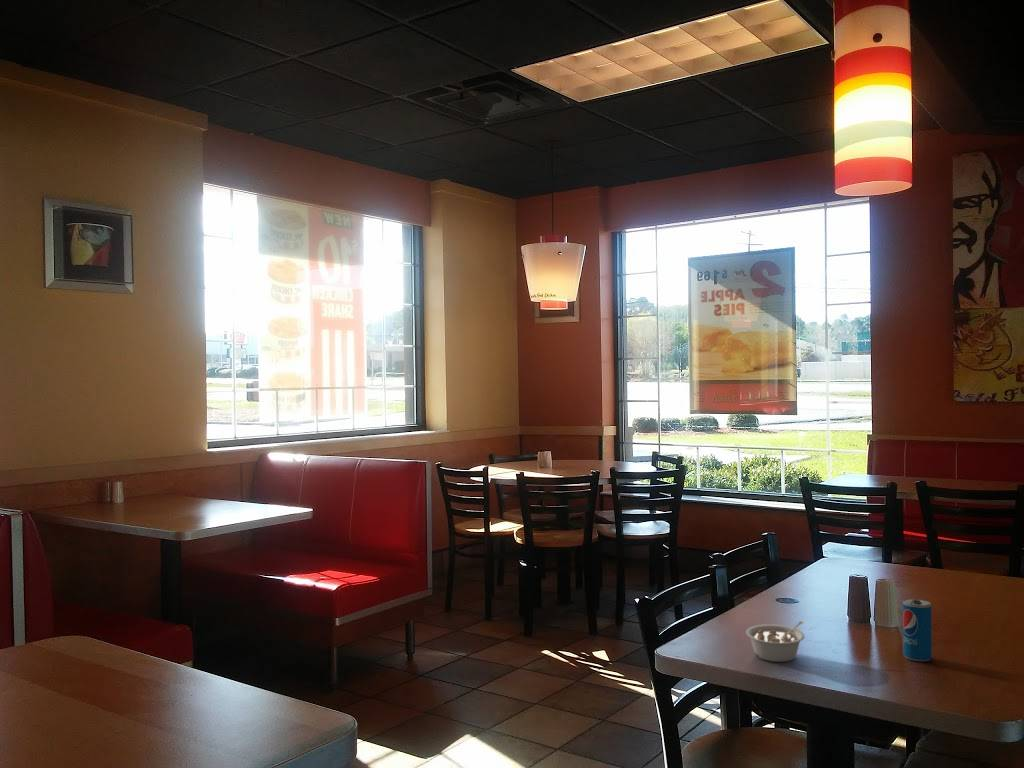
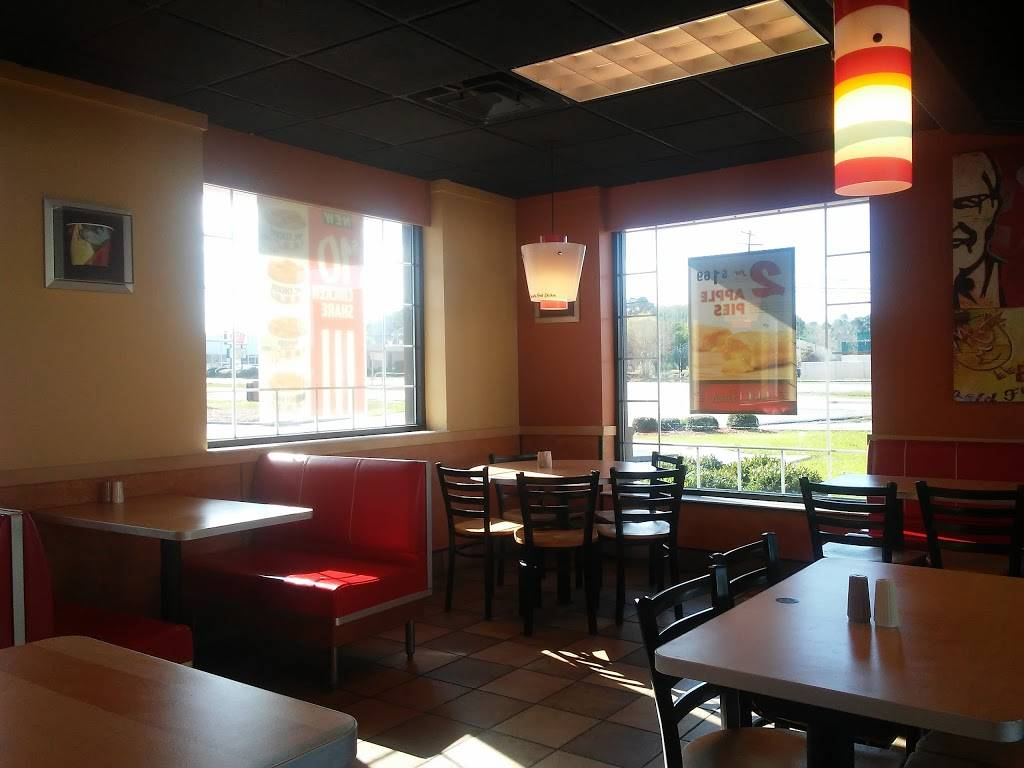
- legume [745,620,805,663]
- beverage can [902,598,933,662]
